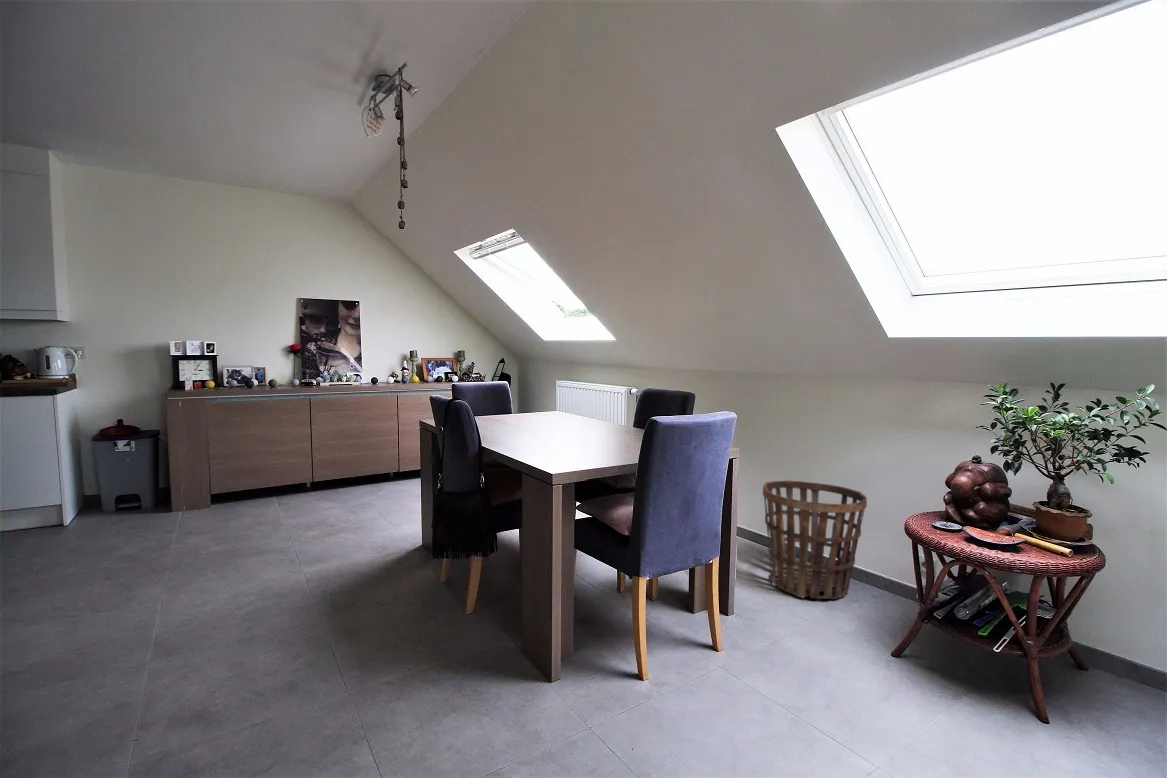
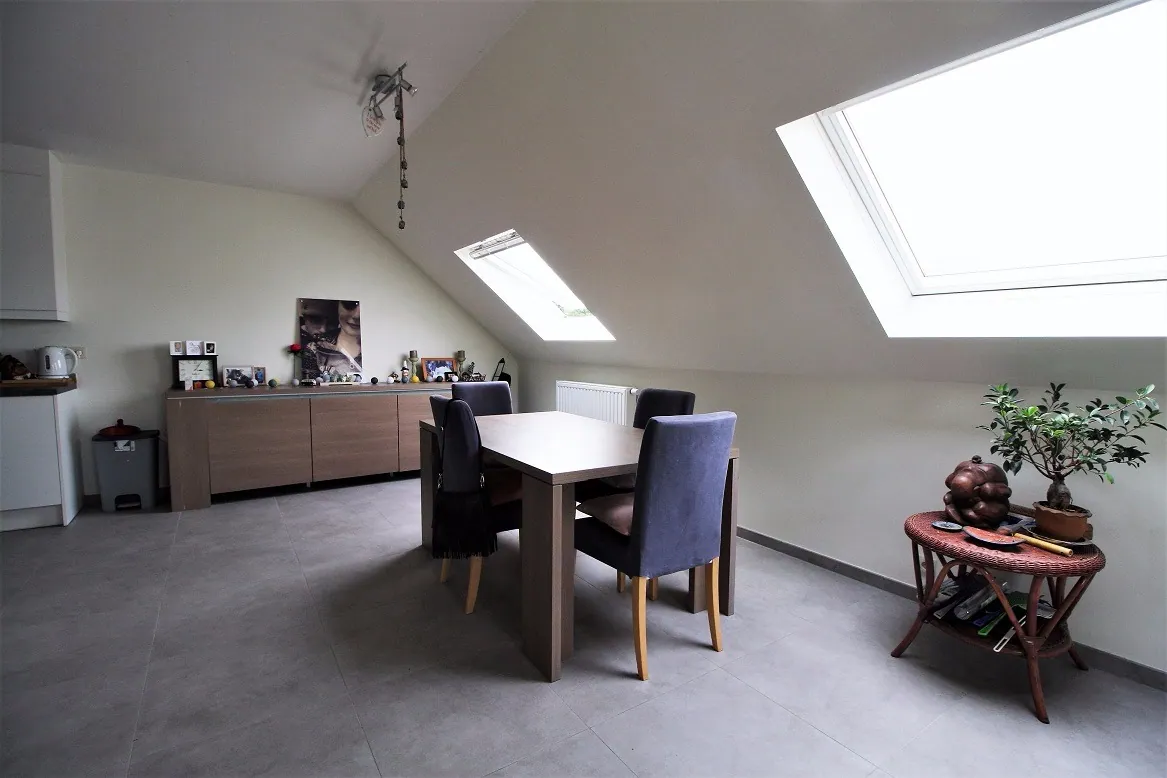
- basket [762,479,868,600]
